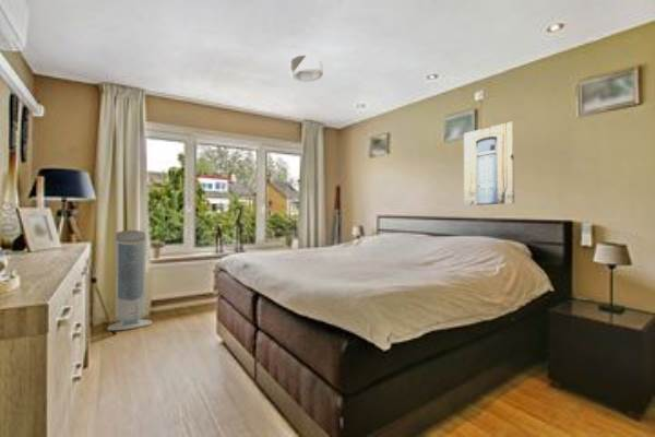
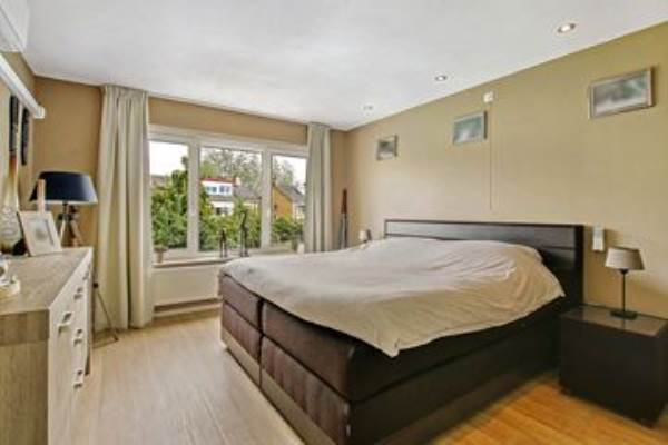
- air purifier [106,229,154,331]
- ceiling light [288,55,324,83]
- wall art [463,121,515,206]
